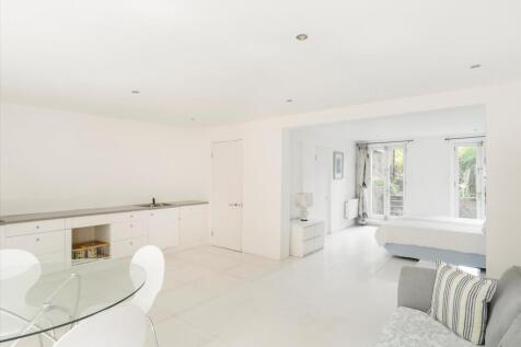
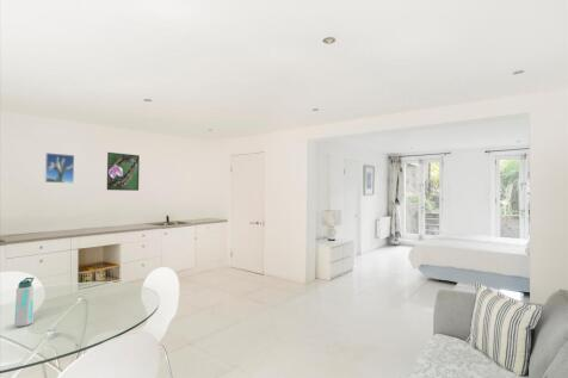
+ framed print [44,151,75,185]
+ water bottle [13,277,36,328]
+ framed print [106,151,141,192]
